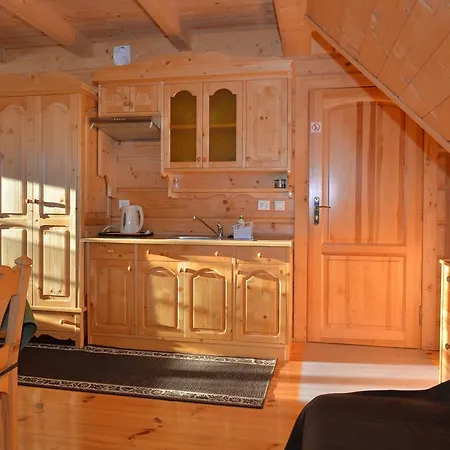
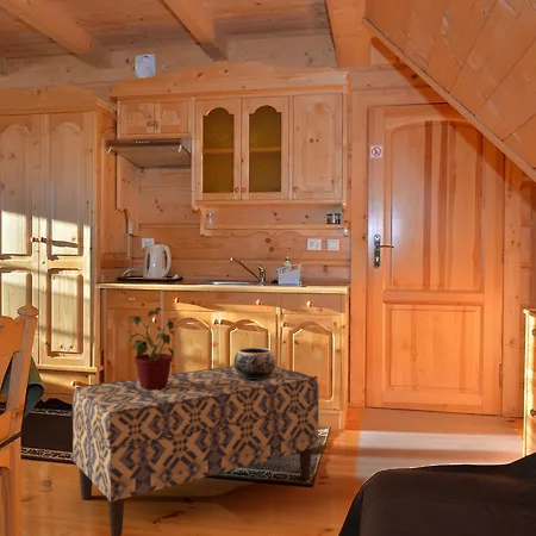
+ bench [71,364,320,536]
+ potted plant [125,306,177,389]
+ decorative bowl [232,347,276,379]
